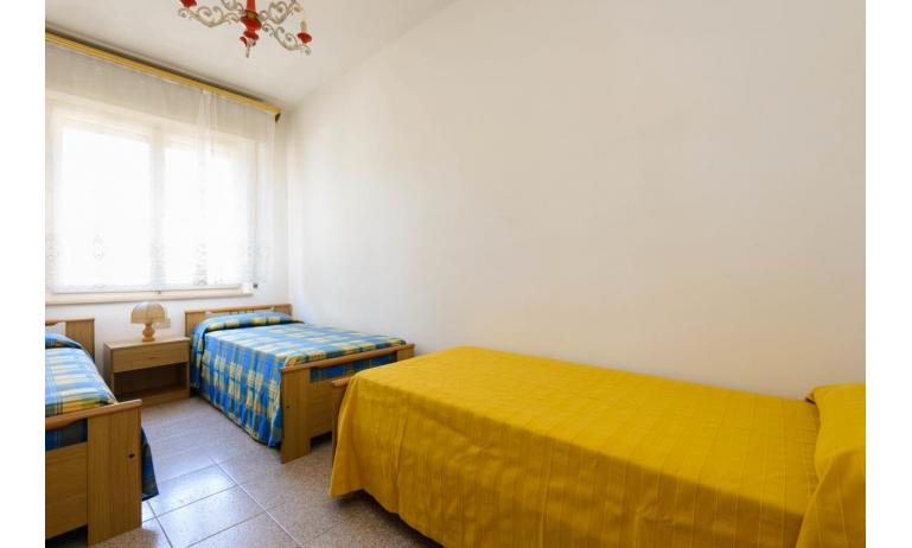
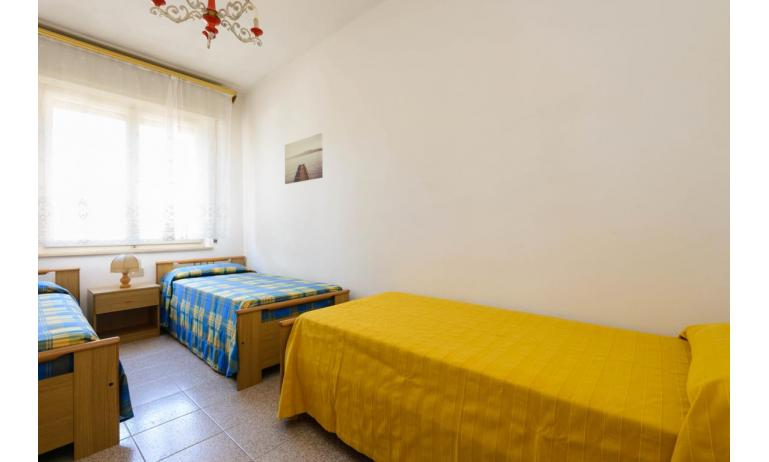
+ wall art [284,132,324,185]
